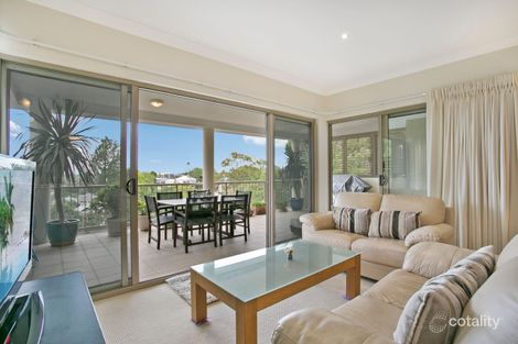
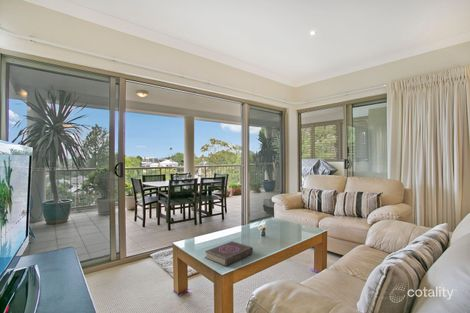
+ book [204,240,254,267]
